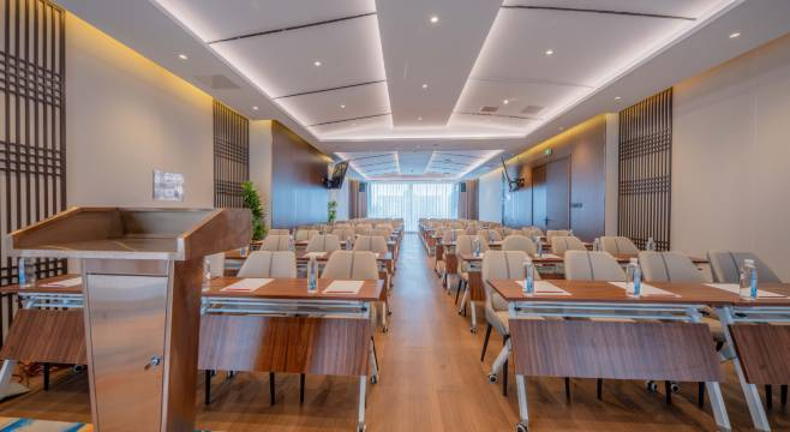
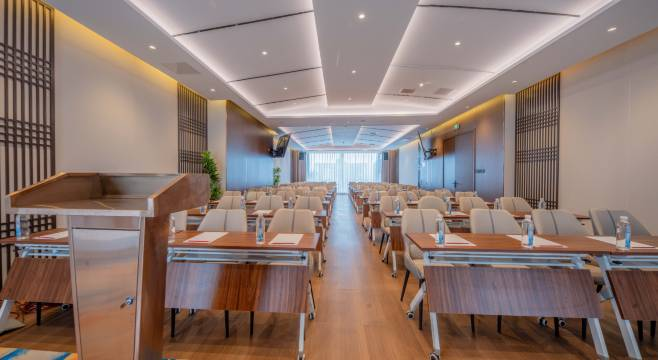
- wall art [151,169,185,203]
